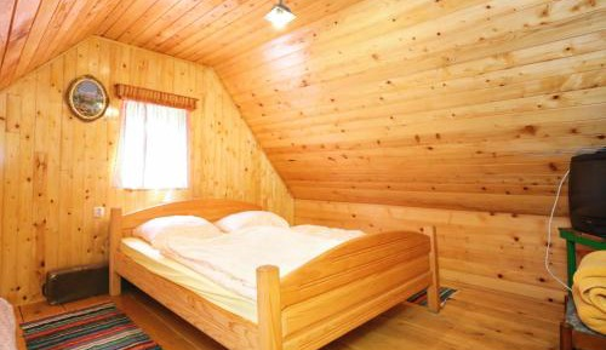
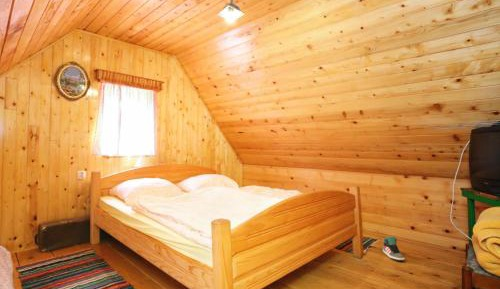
+ sneaker [382,236,405,262]
